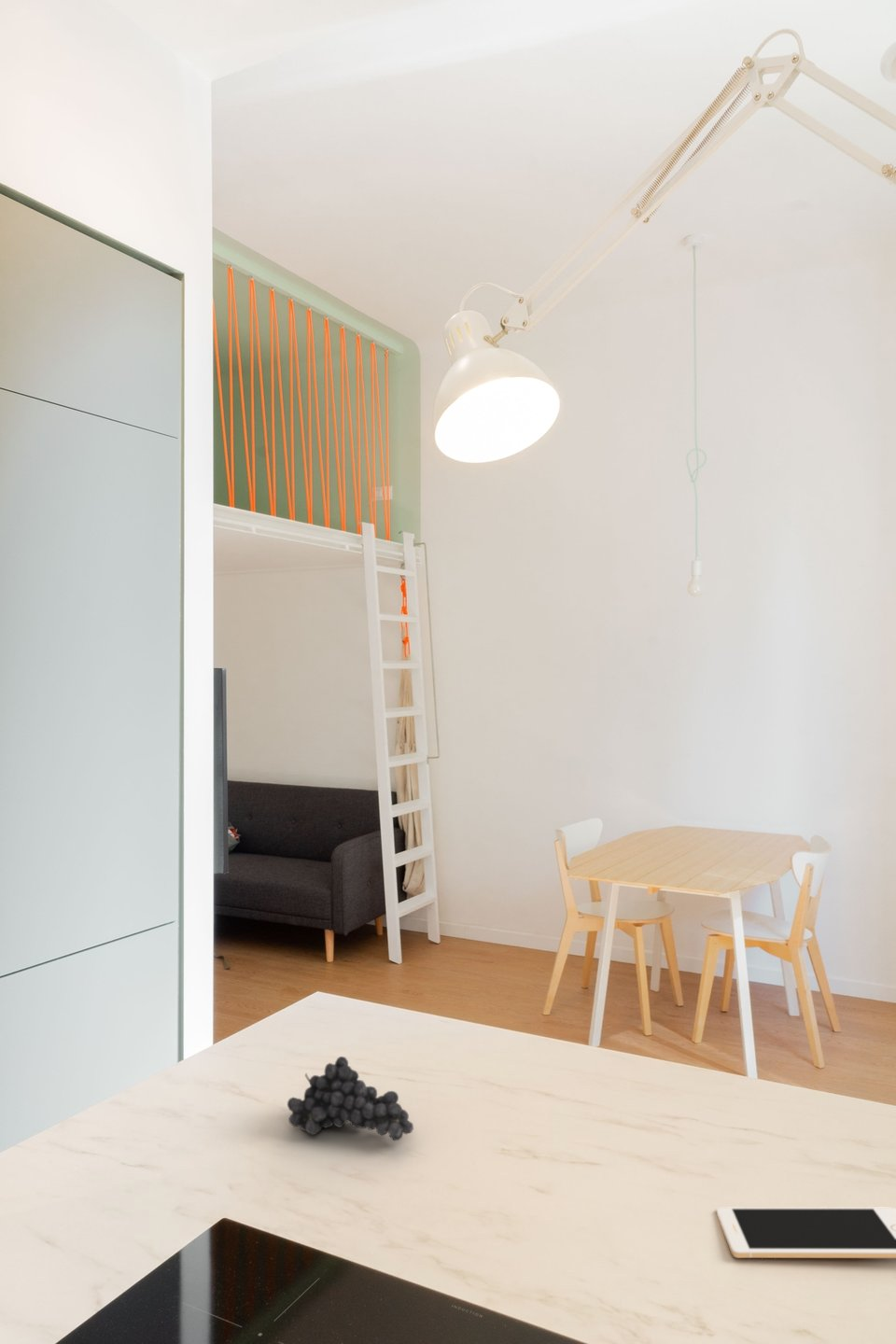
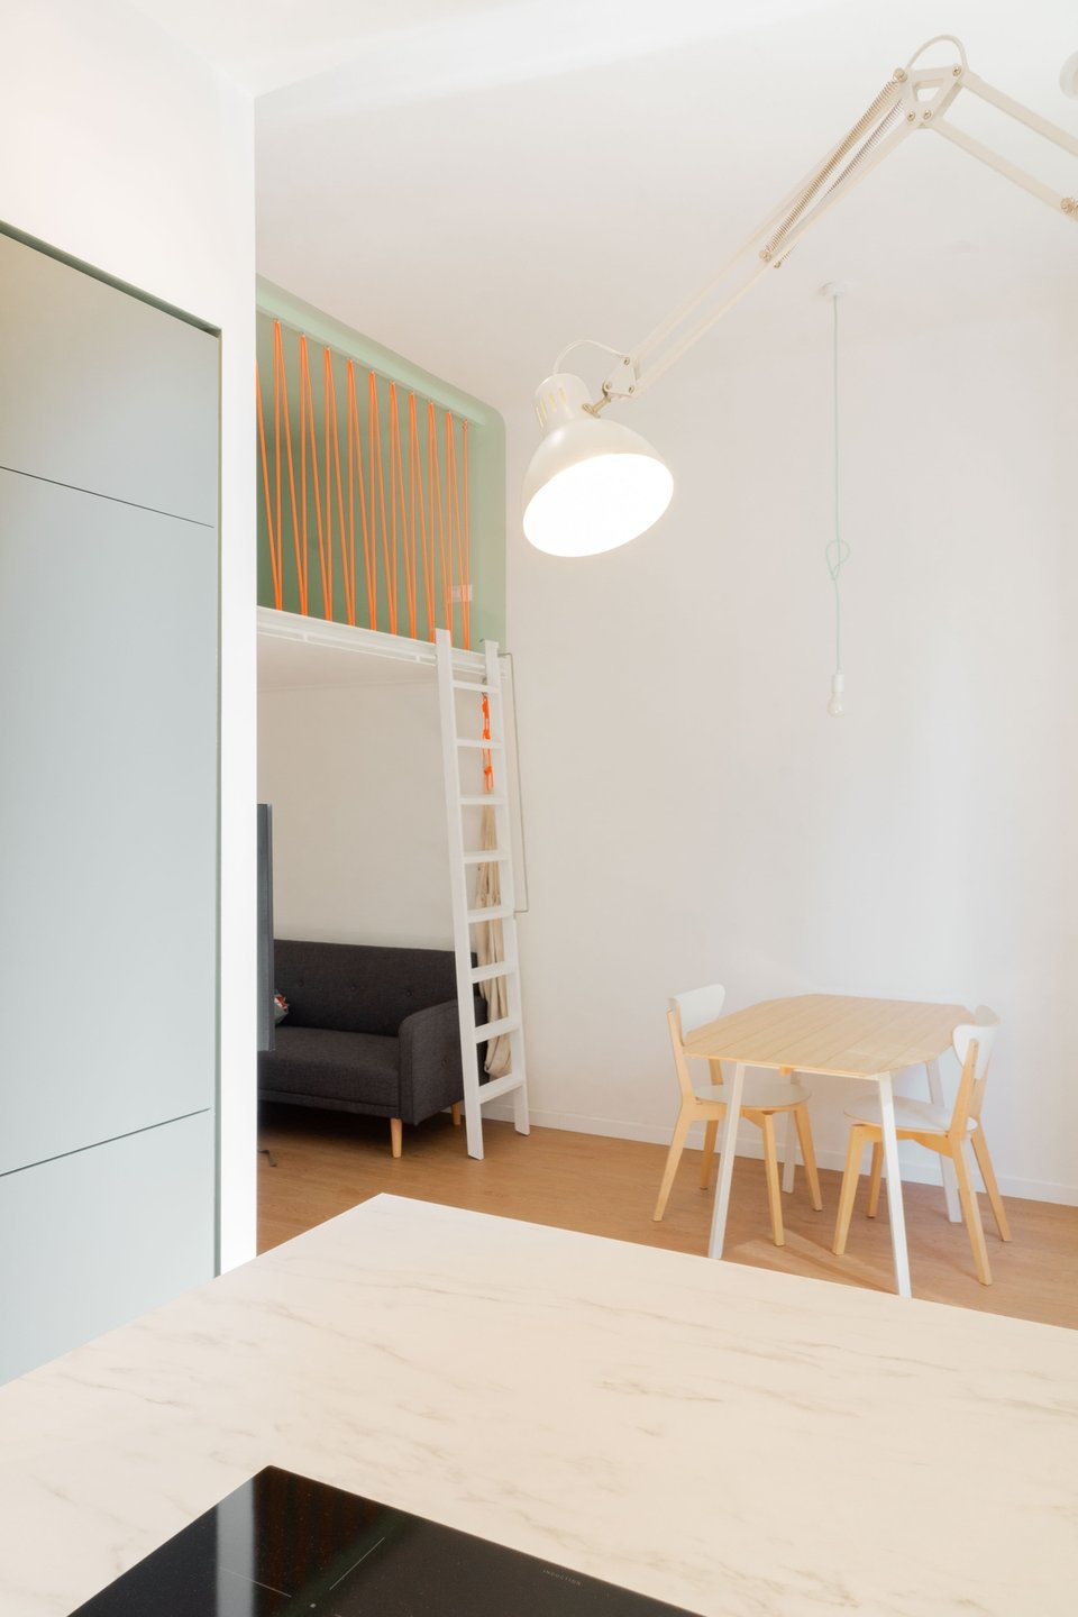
- cell phone [716,1207,896,1259]
- fruit [287,1056,414,1141]
